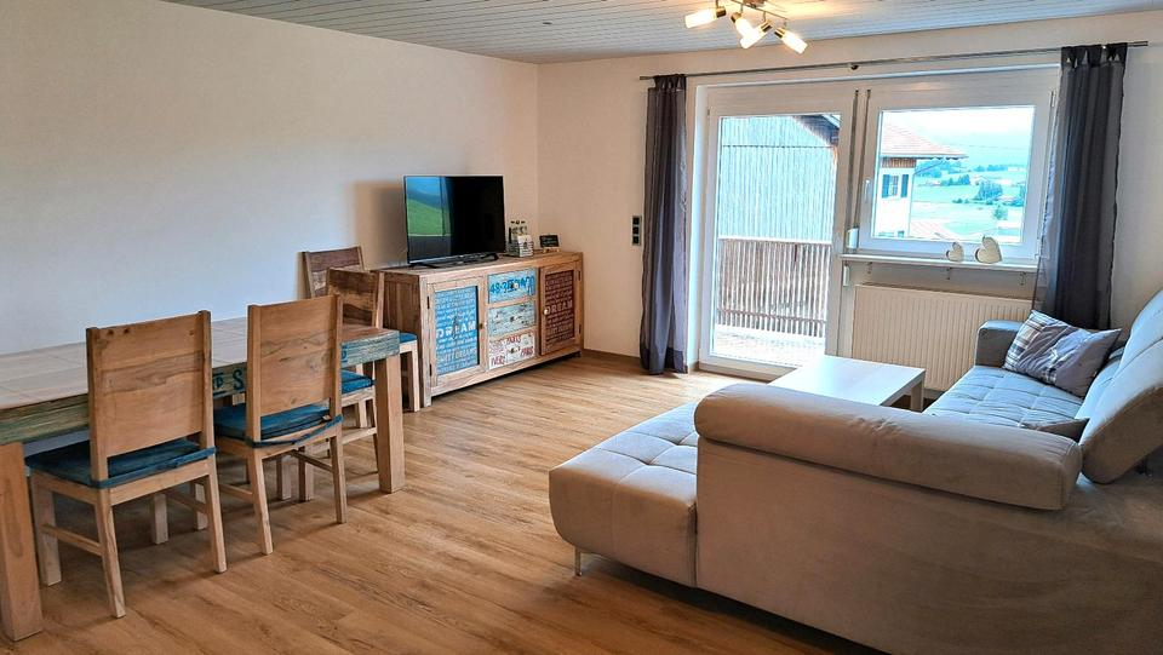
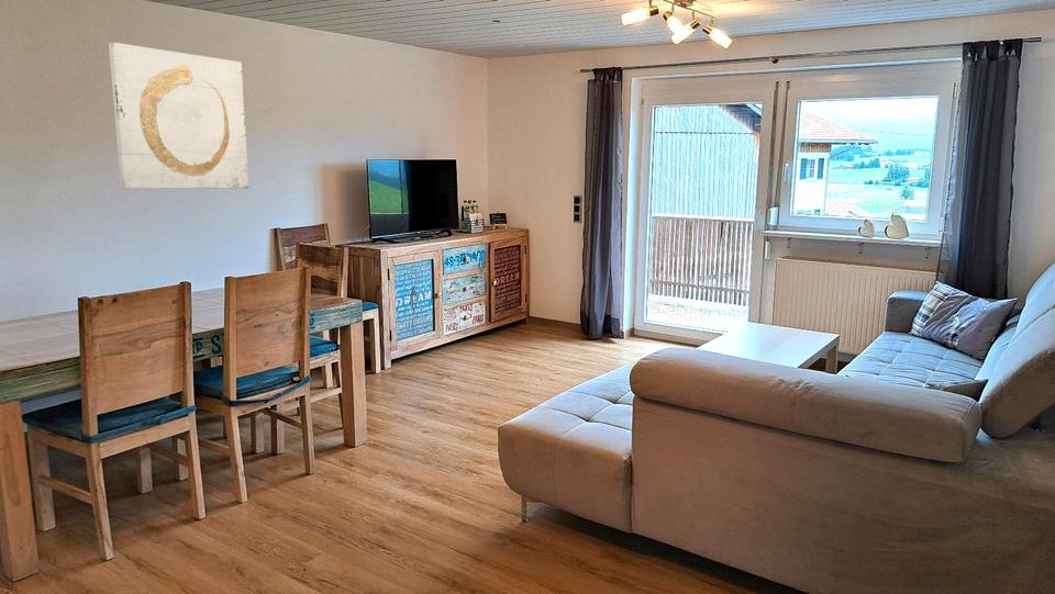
+ wall art [108,42,249,190]
